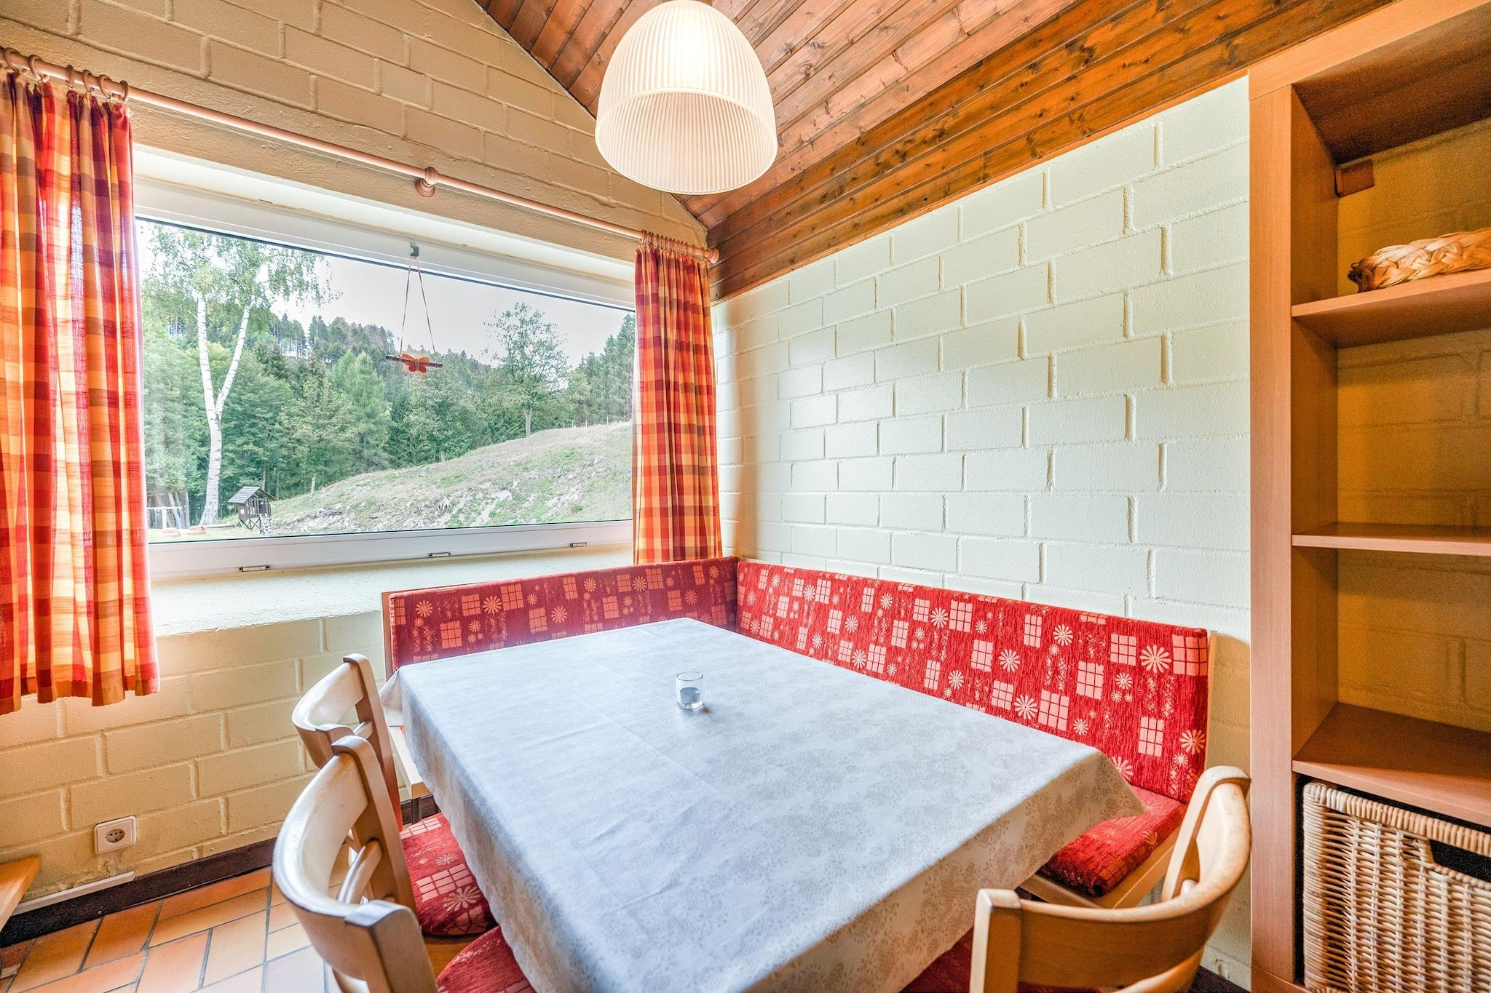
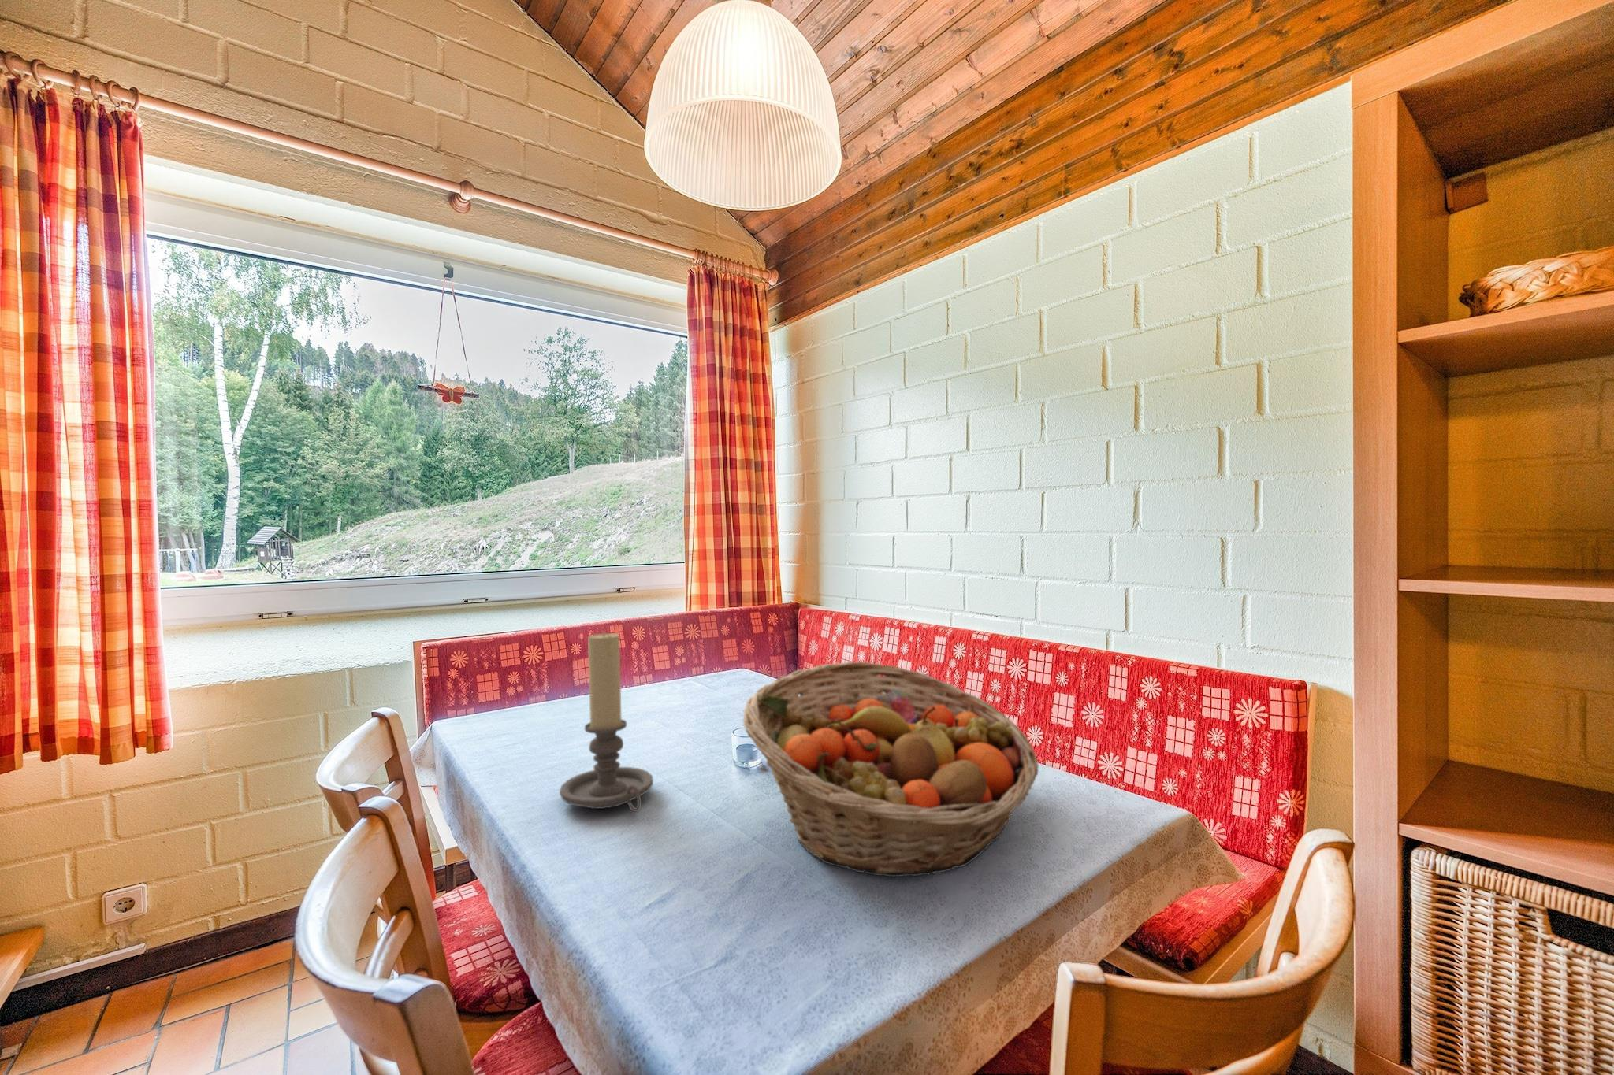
+ fruit basket [743,661,1039,877]
+ candle holder [559,631,654,812]
